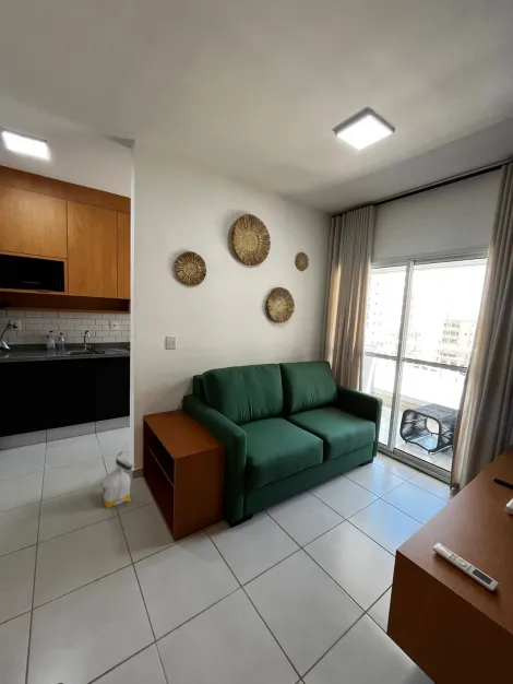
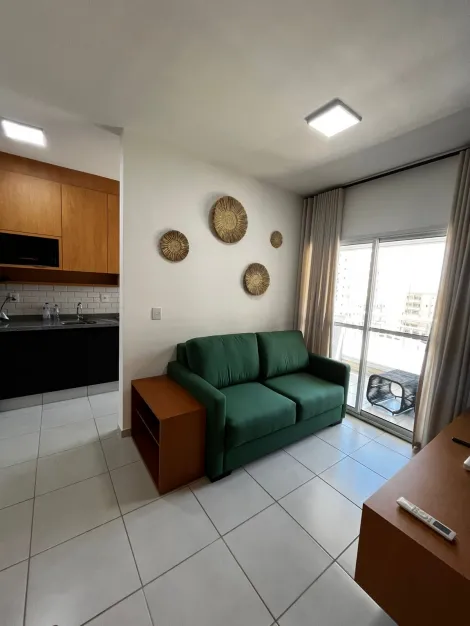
- bag [102,449,136,509]
